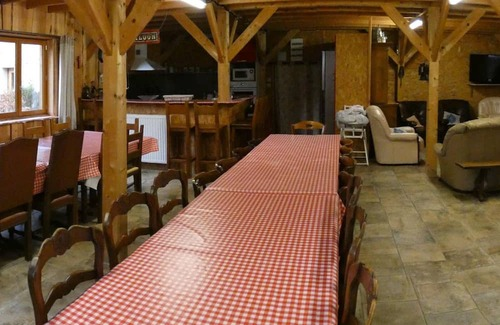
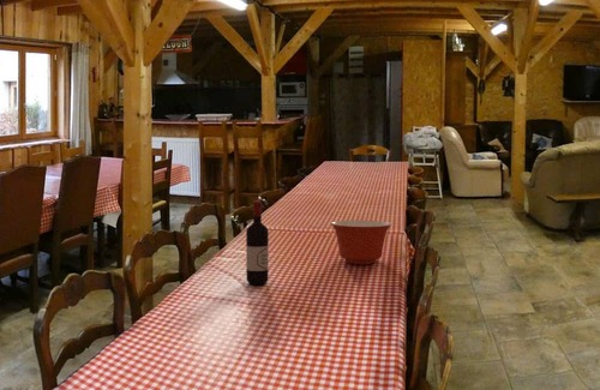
+ wine bottle [245,200,270,286]
+ mixing bowl [330,220,392,265]
